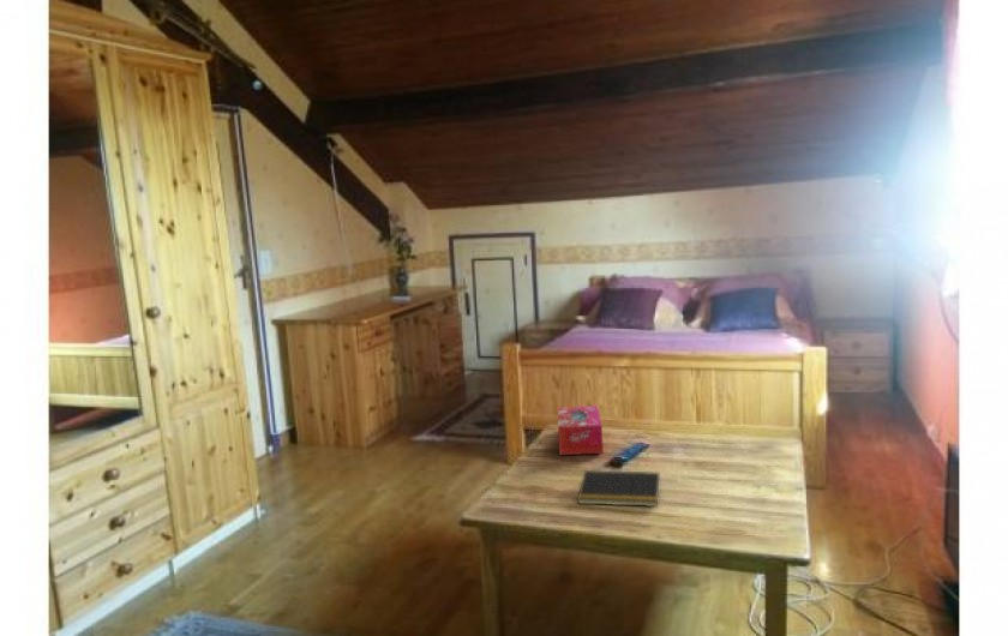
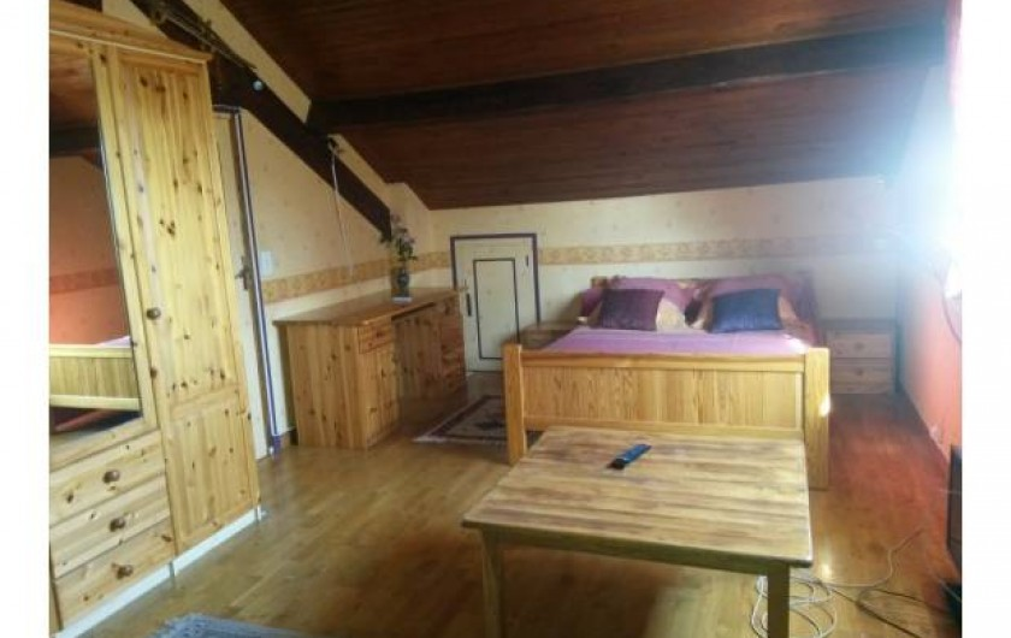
- notepad [576,469,661,508]
- tissue box [557,404,605,456]
